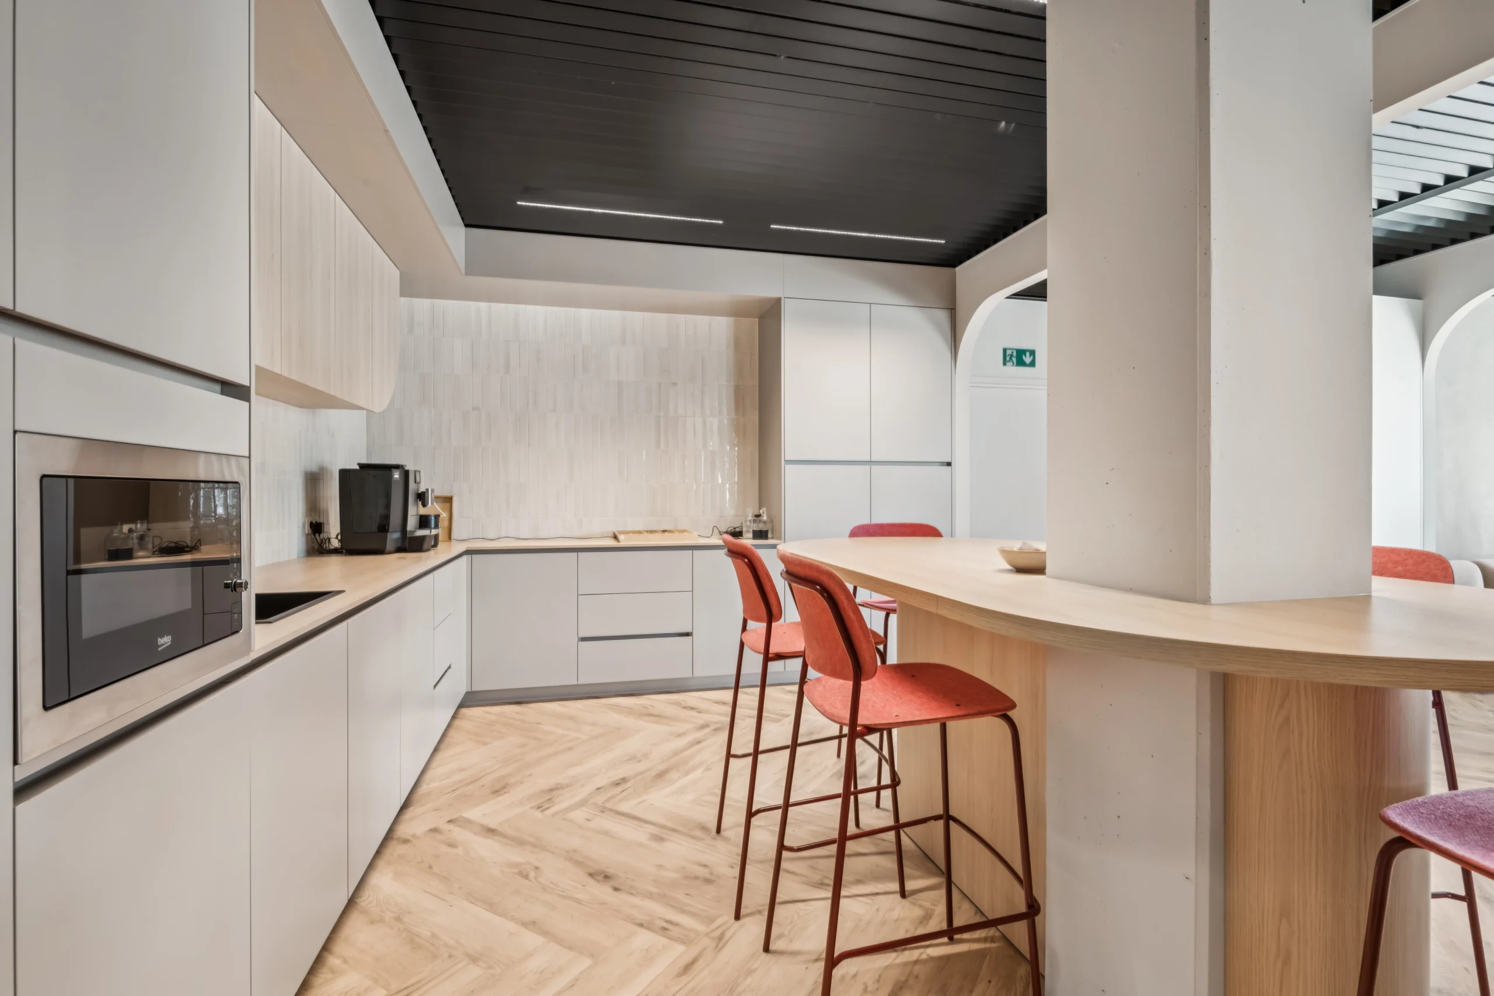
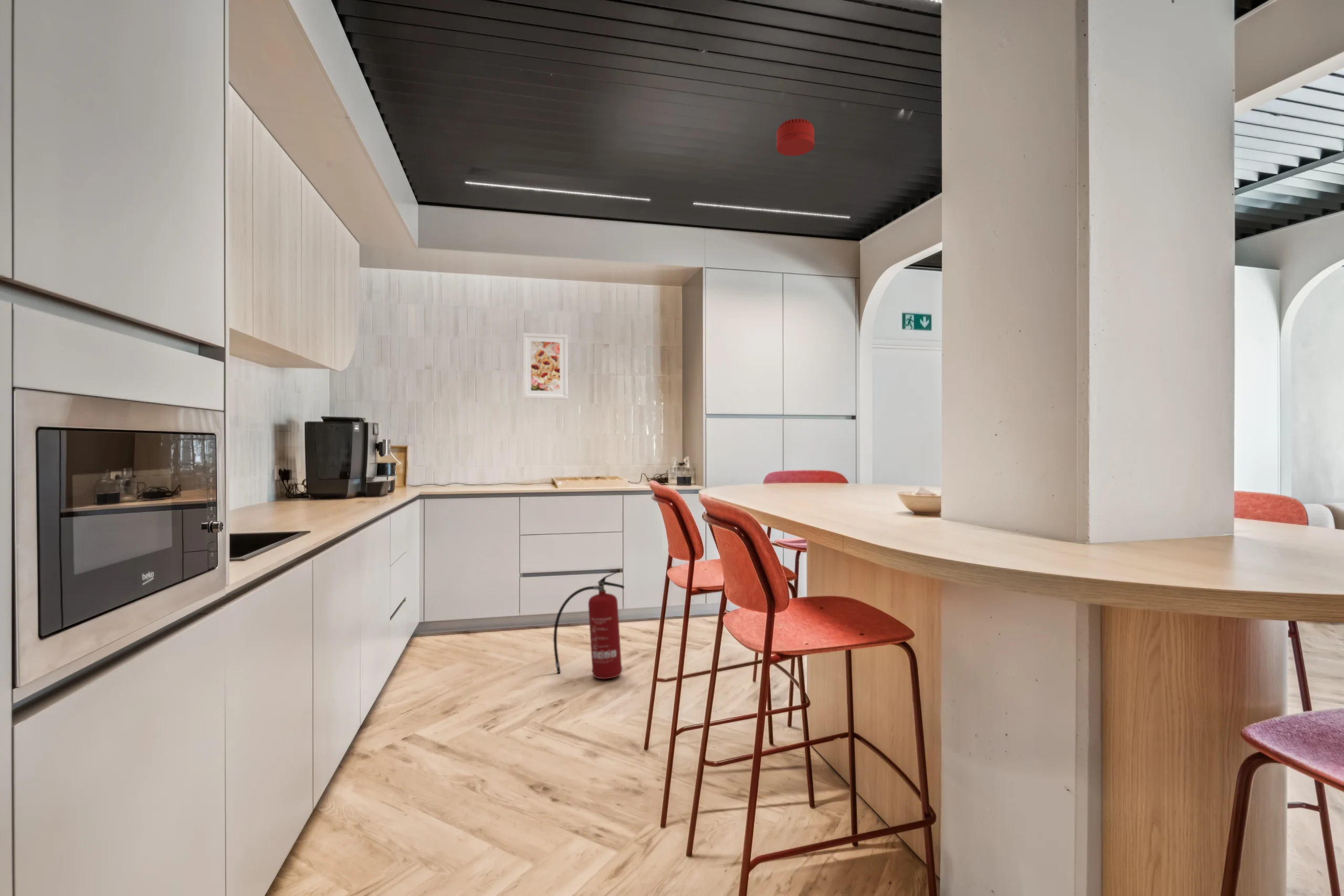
+ smoke detector [776,118,815,156]
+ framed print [522,332,569,400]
+ fire extinguisher [553,571,625,680]
